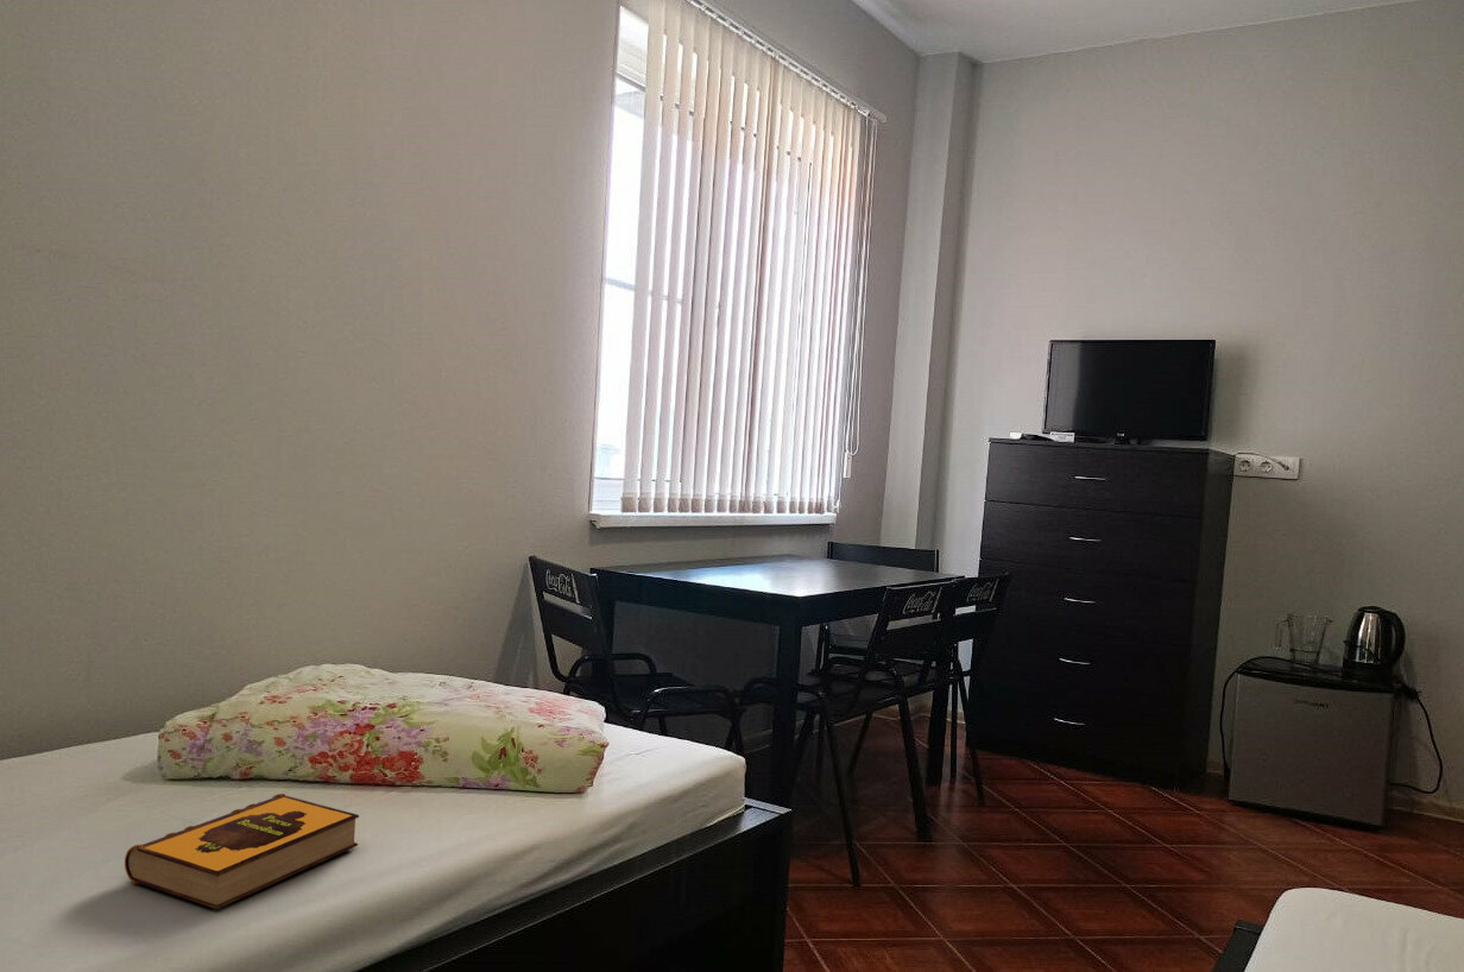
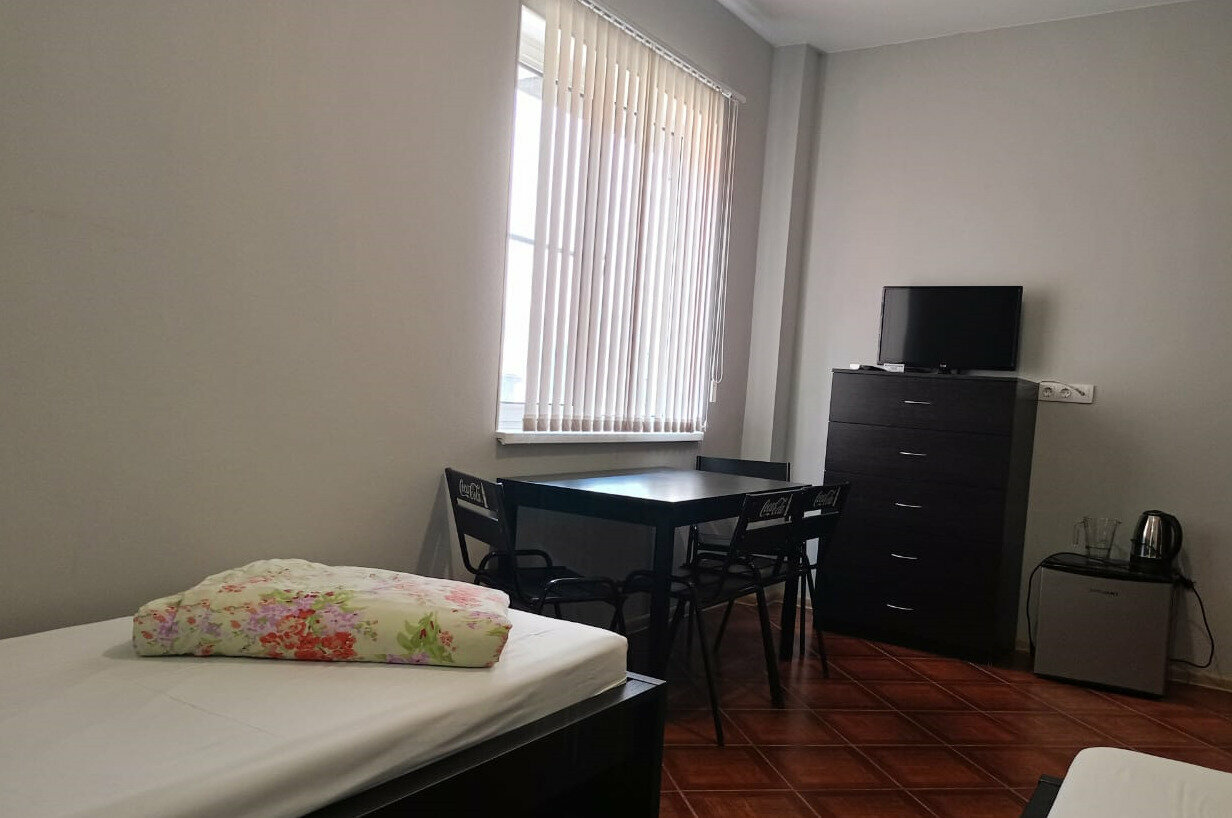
- hardback book [124,793,360,910]
